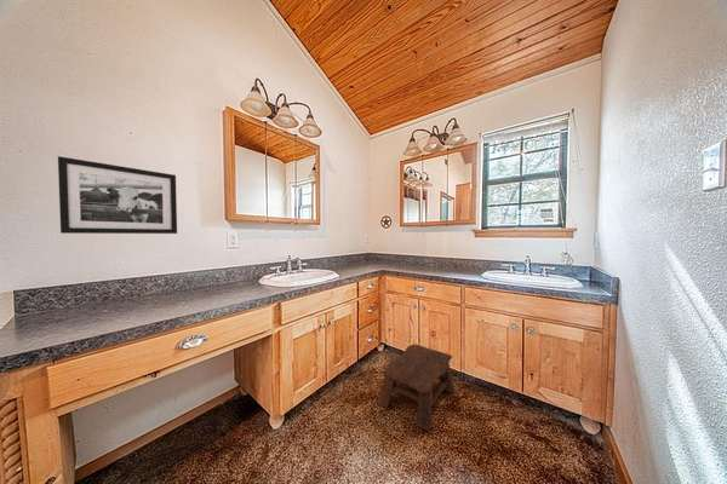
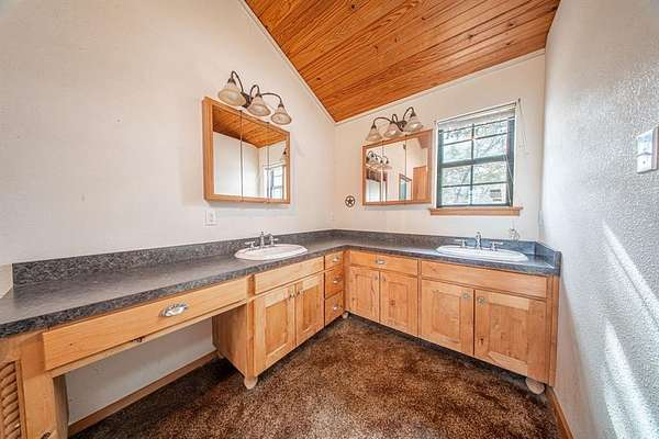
- stool [378,342,454,431]
- picture frame [57,155,178,235]
